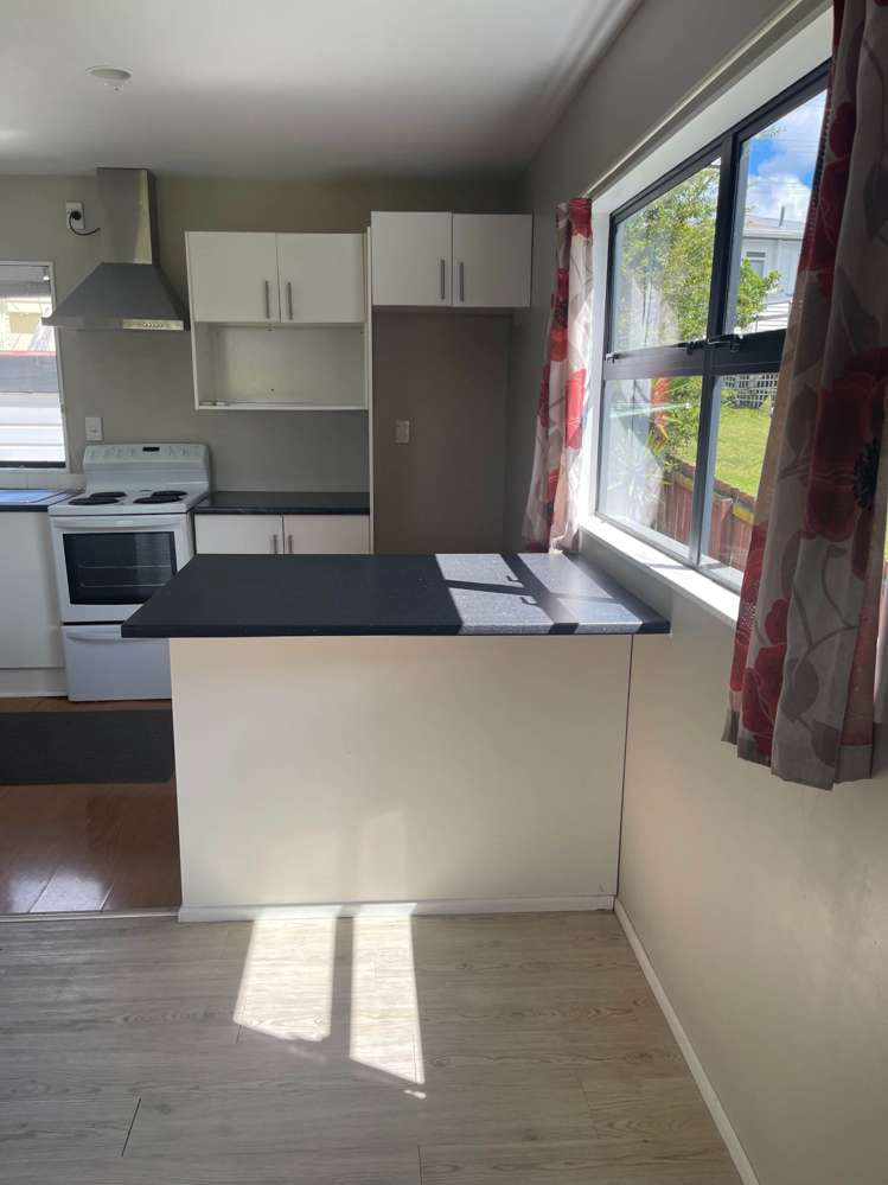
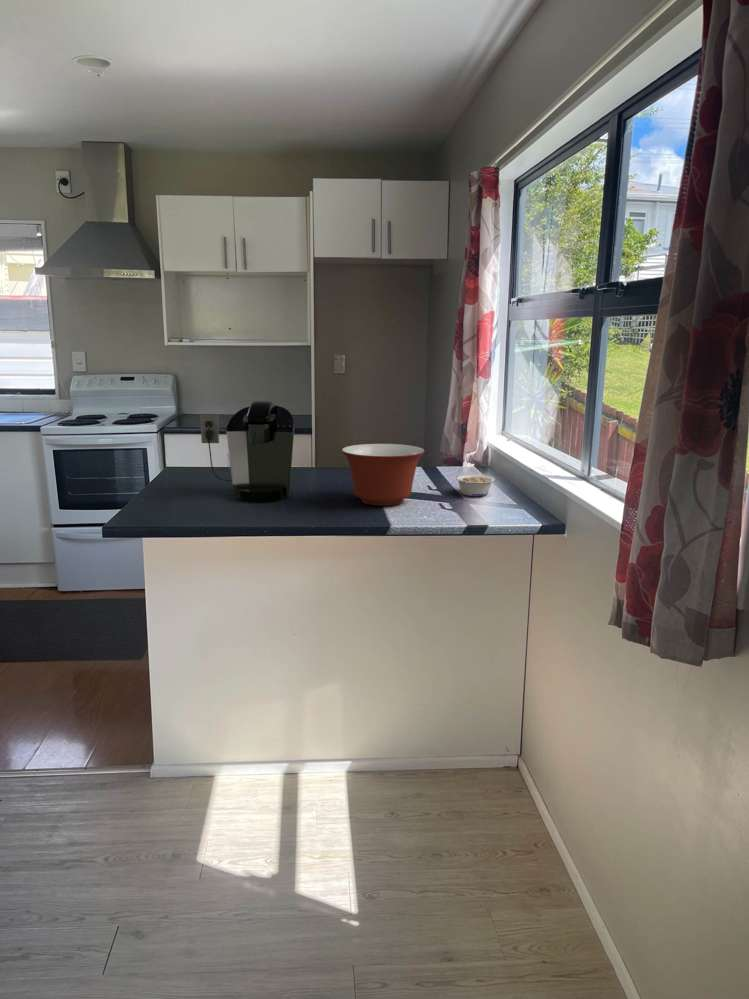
+ mixing bowl [341,443,425,507]
+ legume [455,474,495,497]
+ coffee maker [199,400,295,502]
